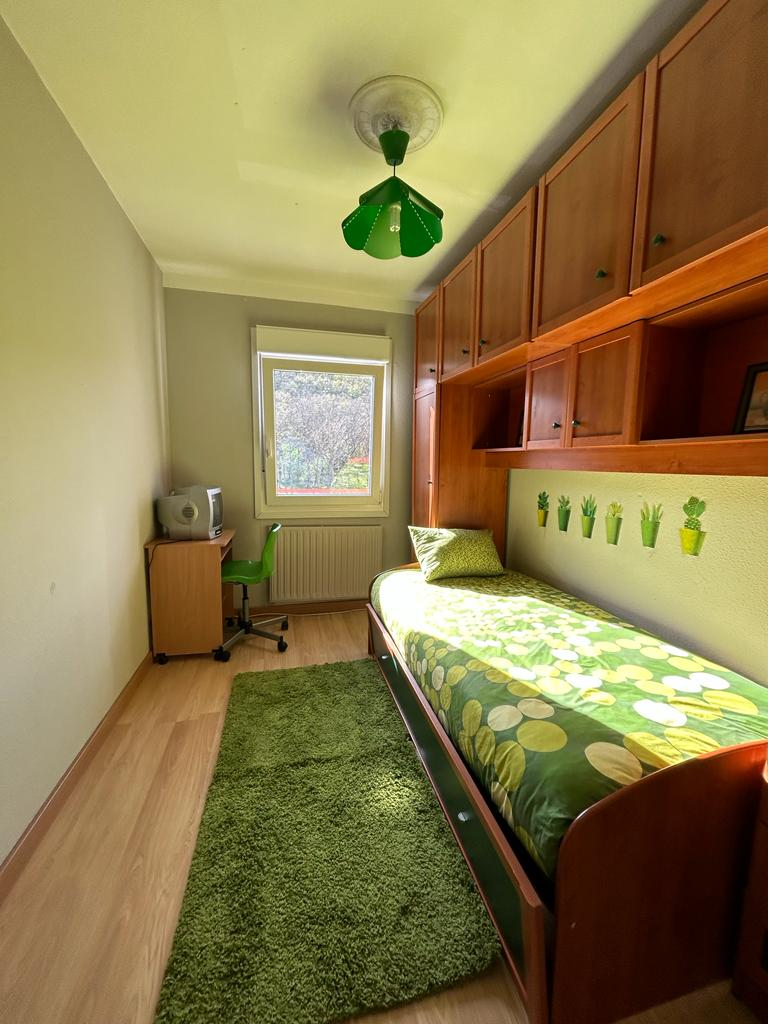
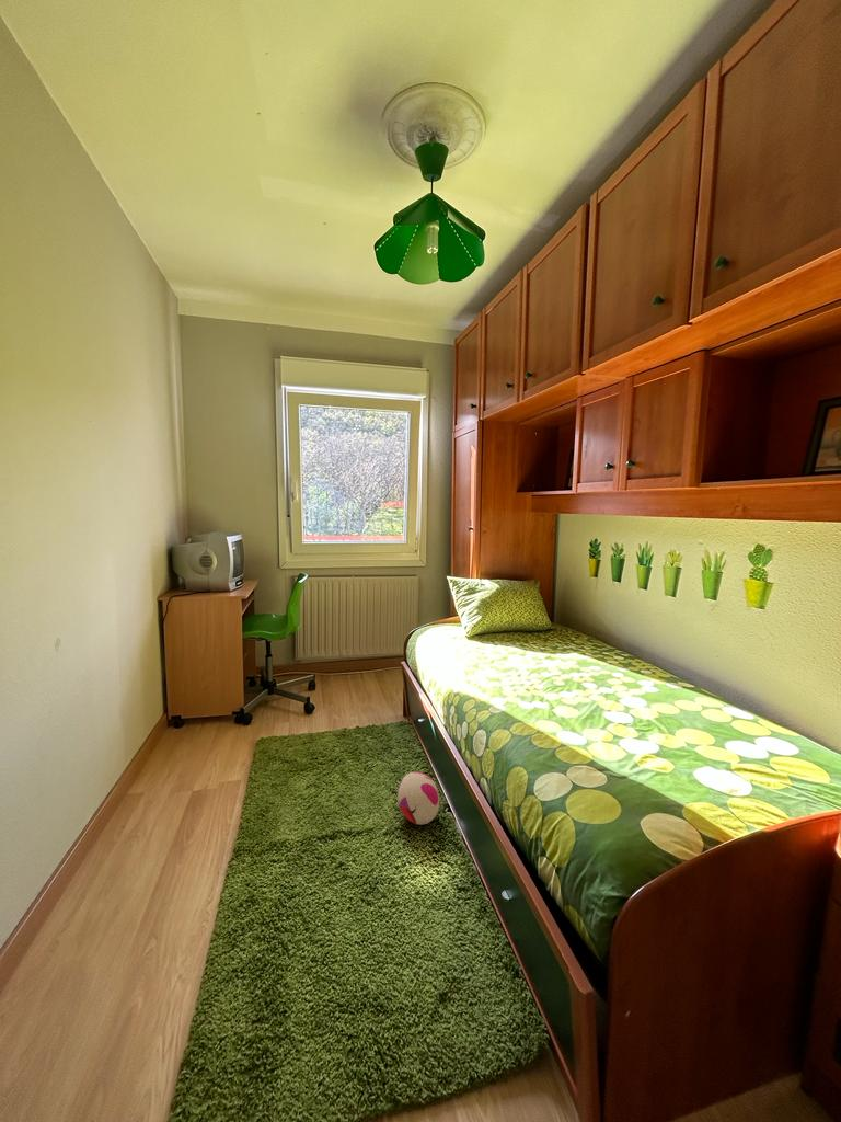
+ plush toy [396,770,440,826]
